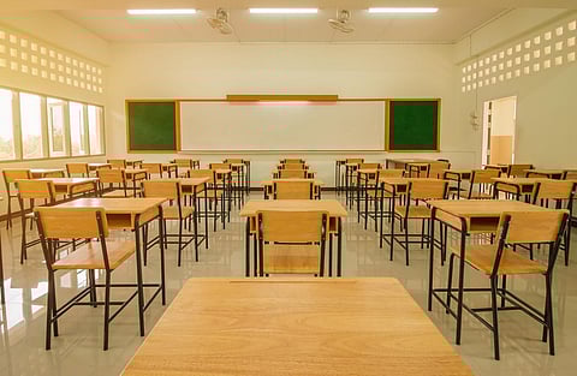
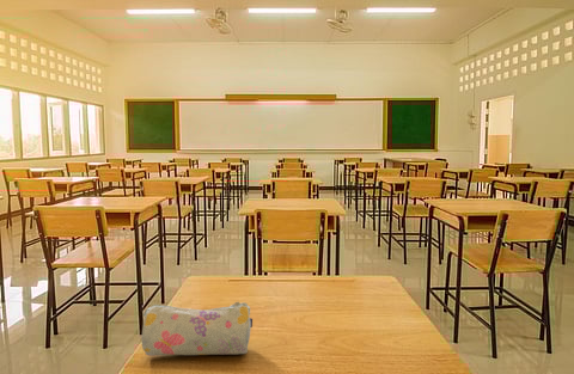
+ pencil case [141,301,254,357]
